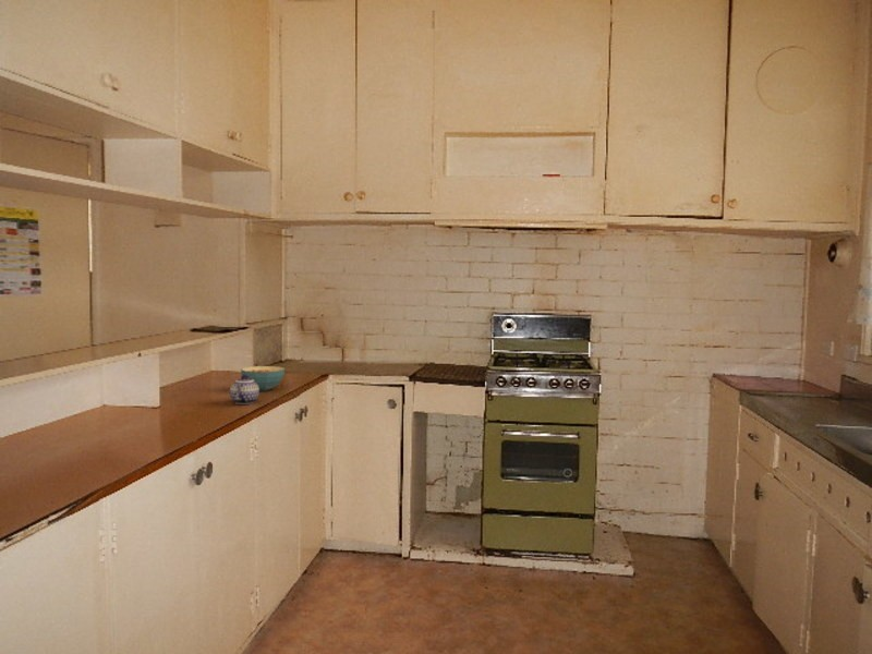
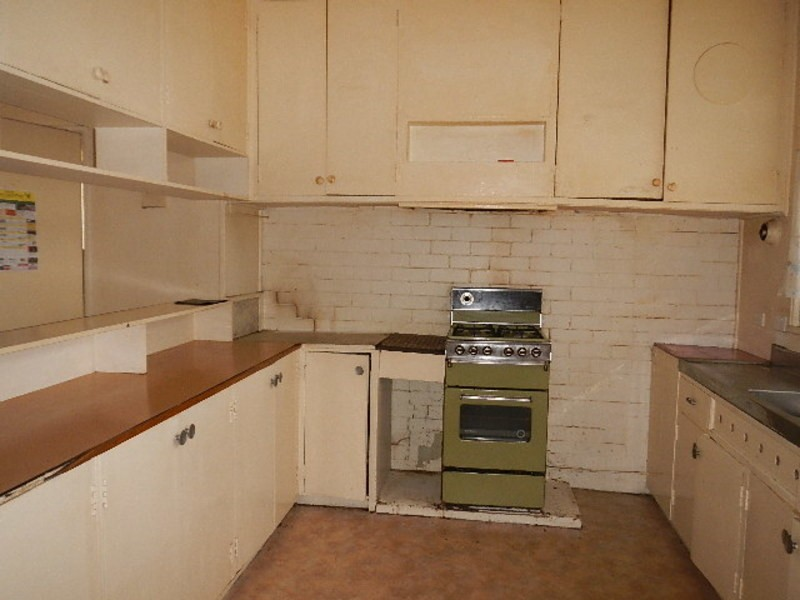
- cereal bowl [240,365,286,392]
- teapot [229,374,261,405]
